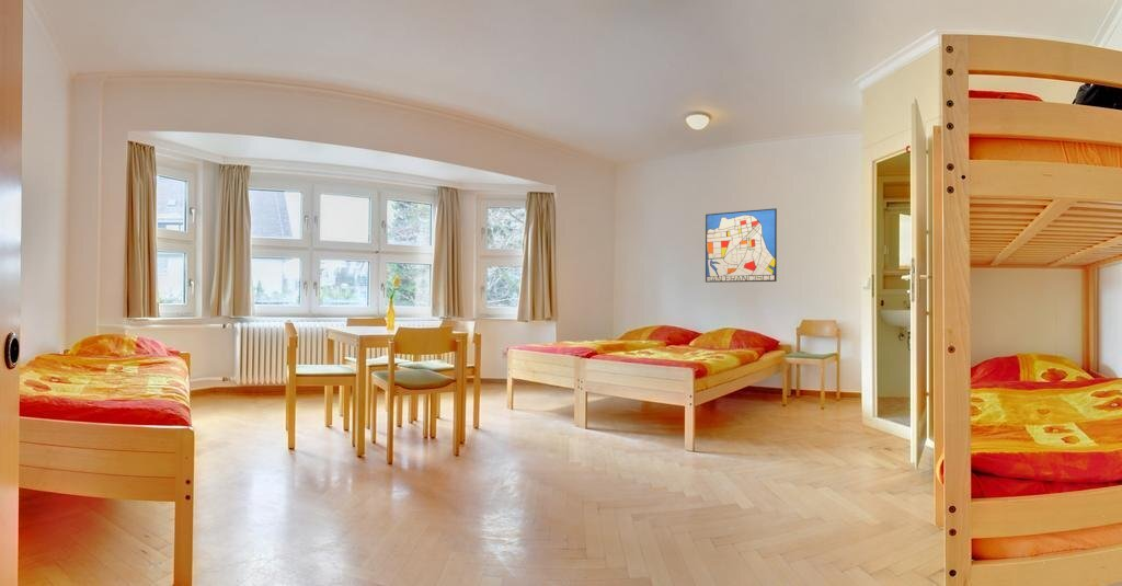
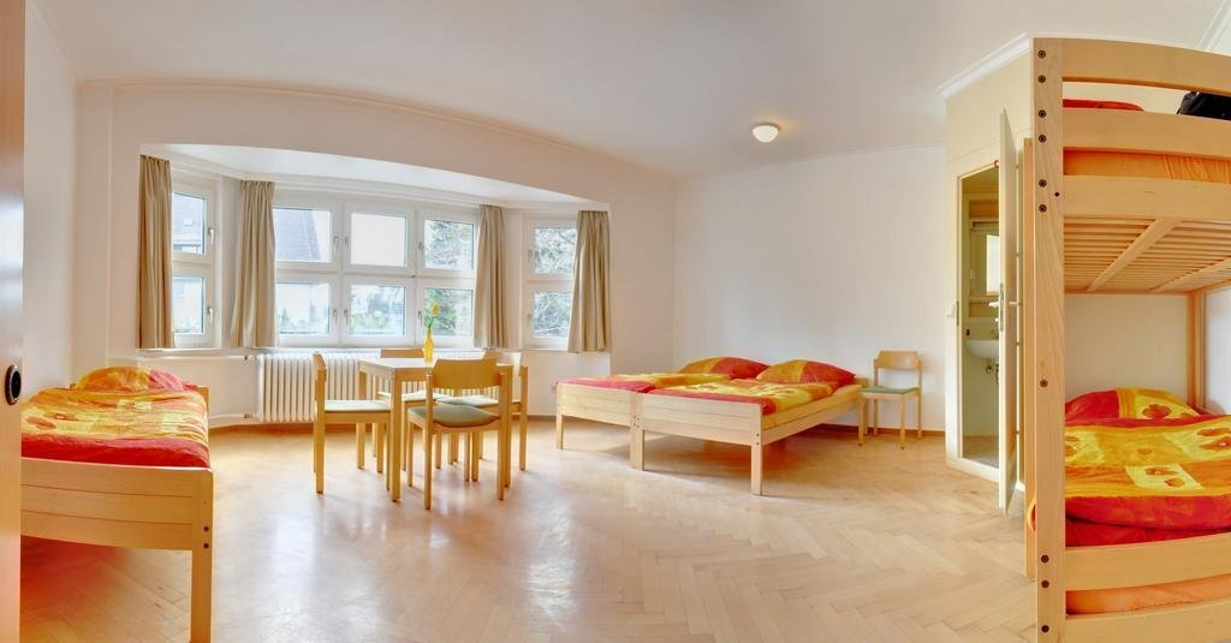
- wall art [705,207,778,284]
